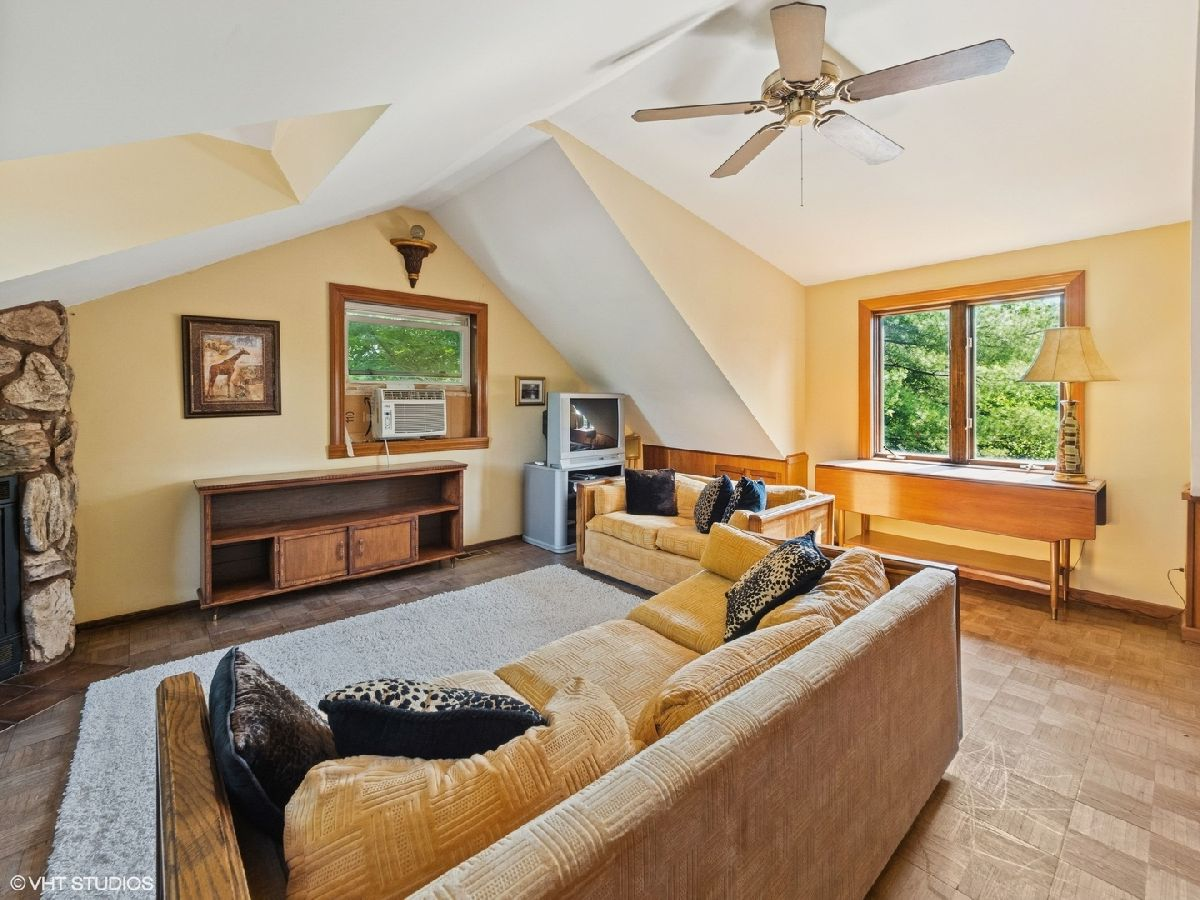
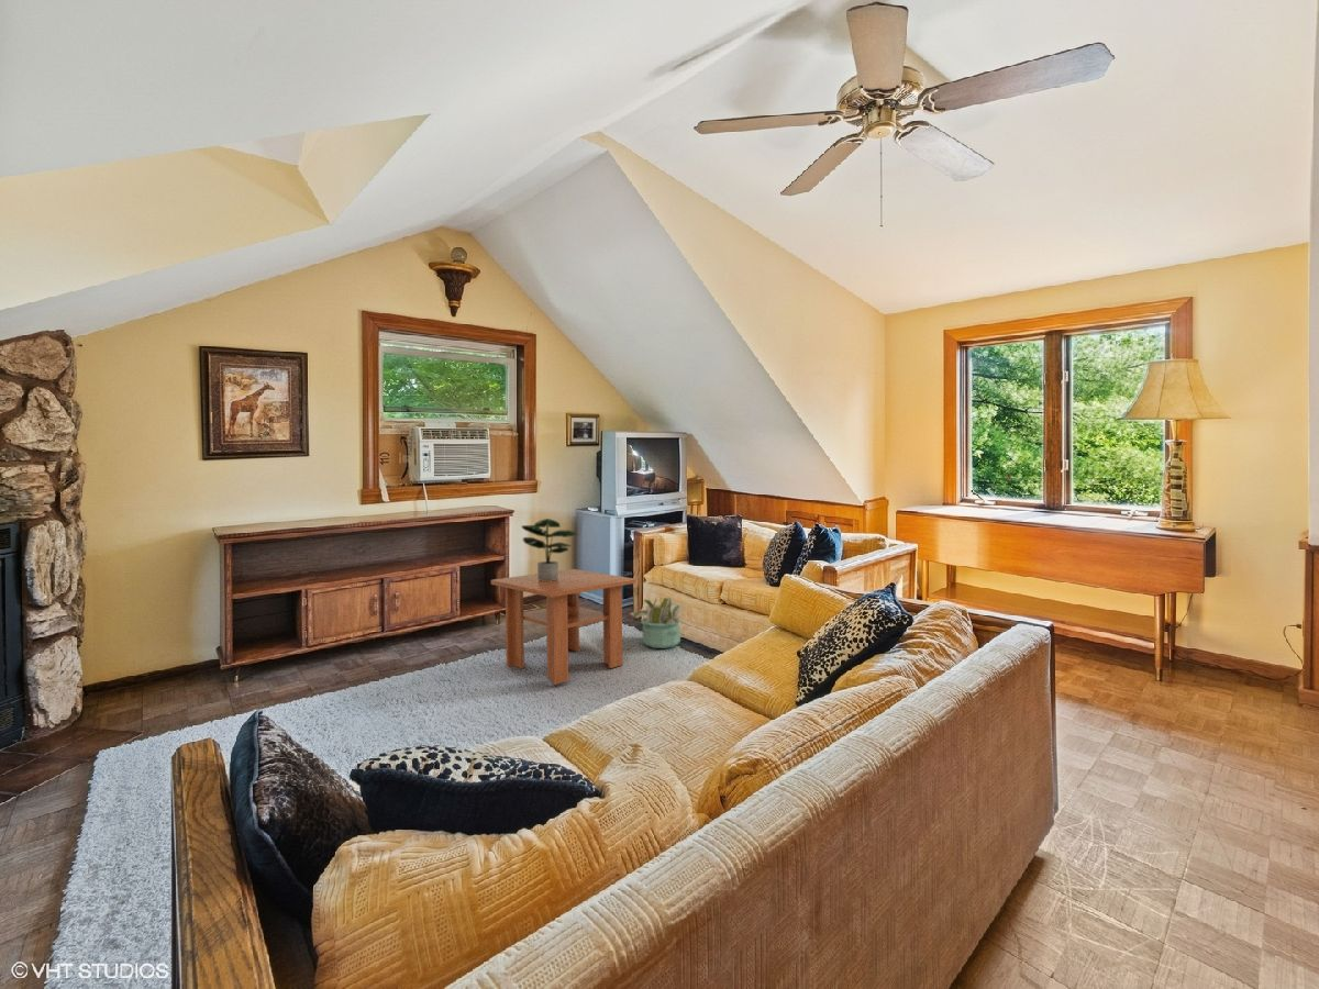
+ potted plant [521,518,579,581]
+ decorative plant [629,597,685,649]
+ coffee table [490,568,638,686]
